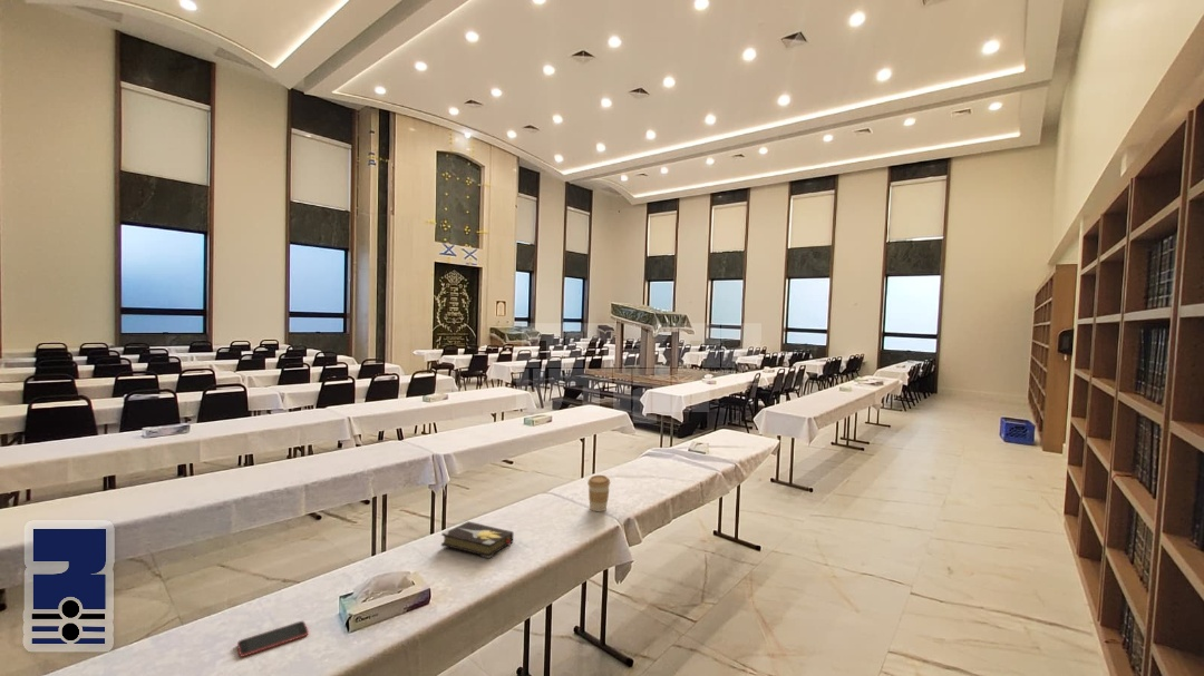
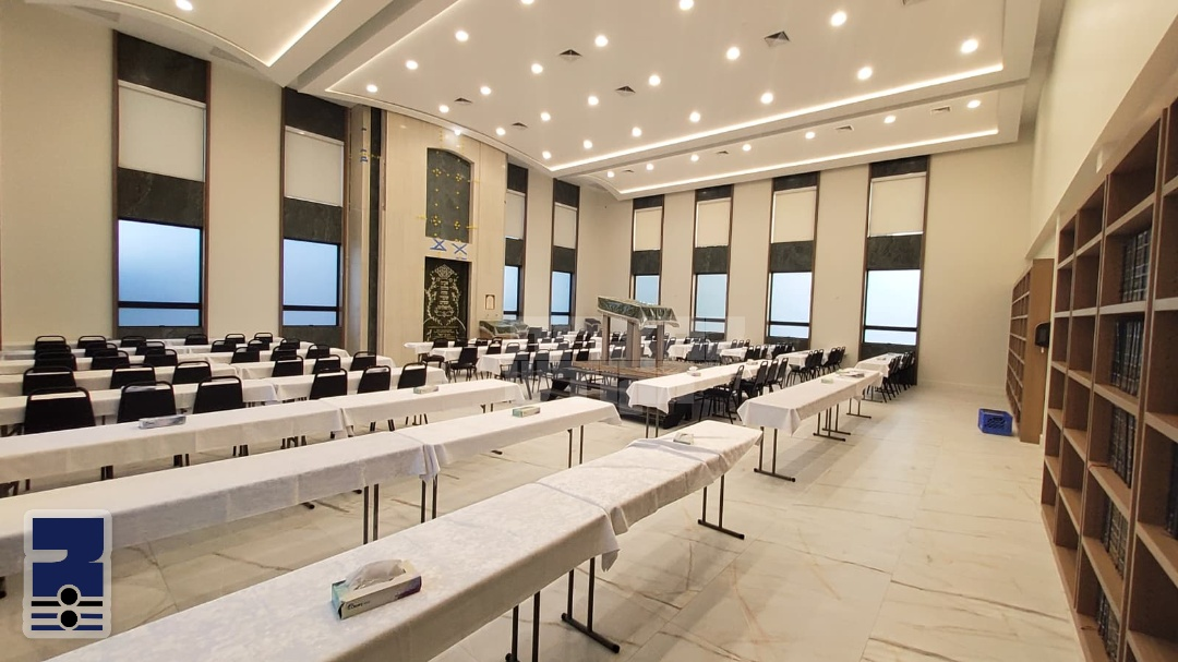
- hardback book [440,520,514,559]
- coffee cup [586,474,611,512]
- smartphone [236,620,310,658]
